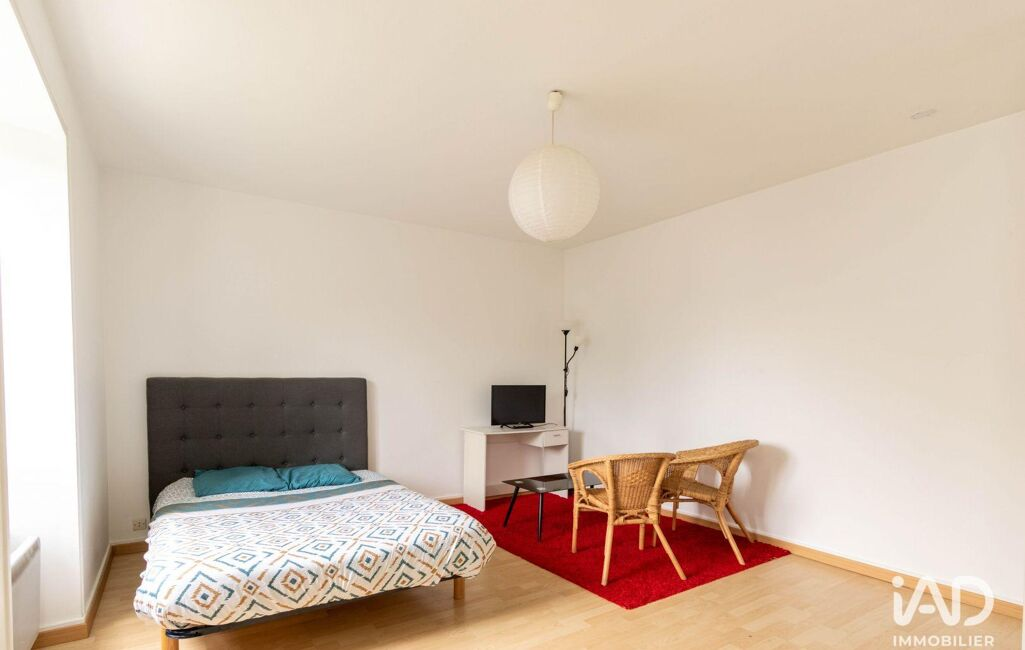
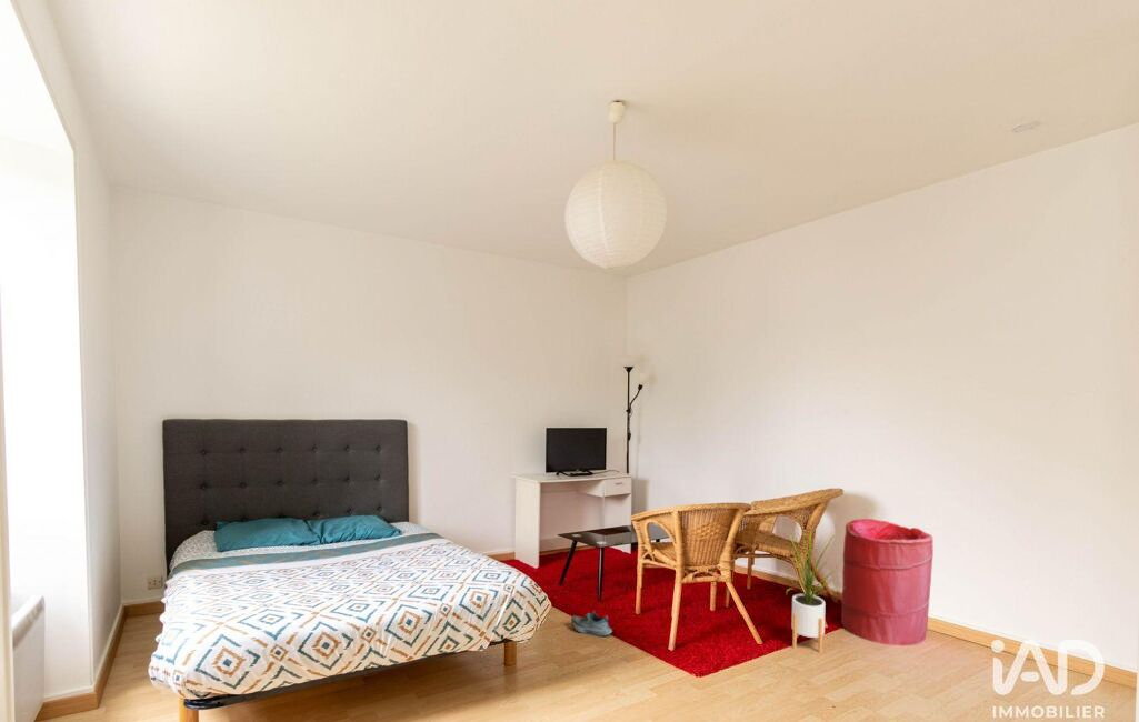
+ shoe [570,610,613,638]
+ laundry hamper [840,518,935,646]
+ house plant [769,523,845,654]
